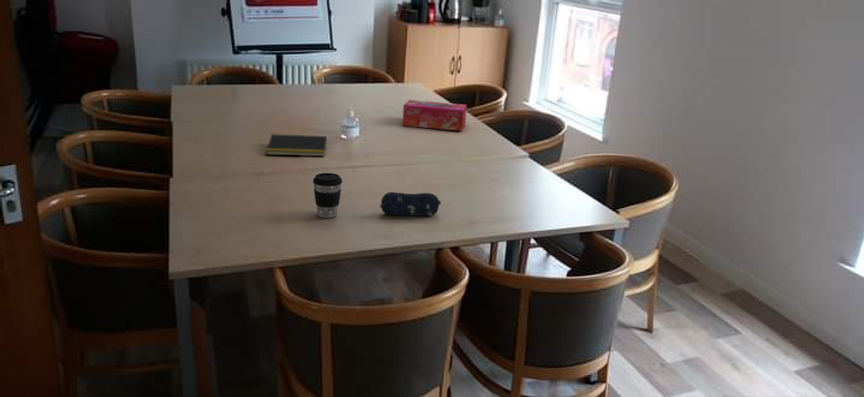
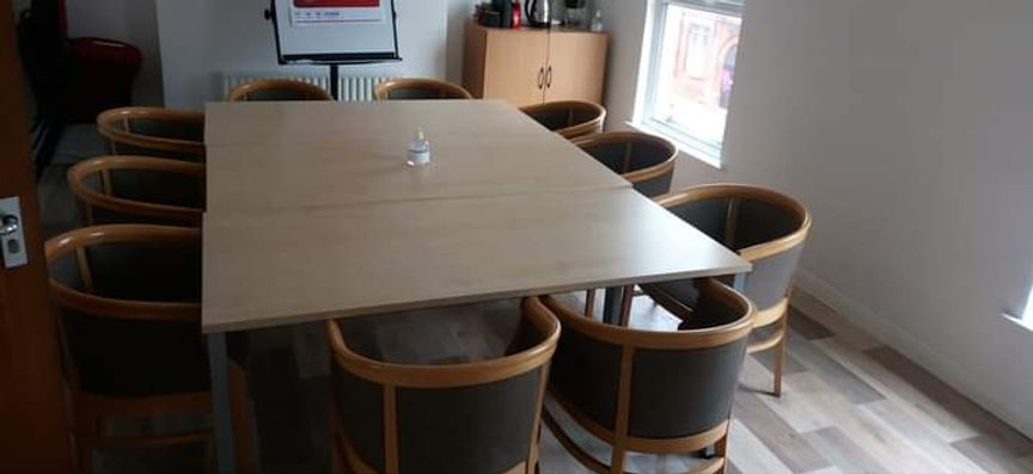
- notepad [265,133,328,157]
- tissue box [402,99,468,132]
- pencil case [379,191,442,217]
- coffee cup [312,172,343,219]
